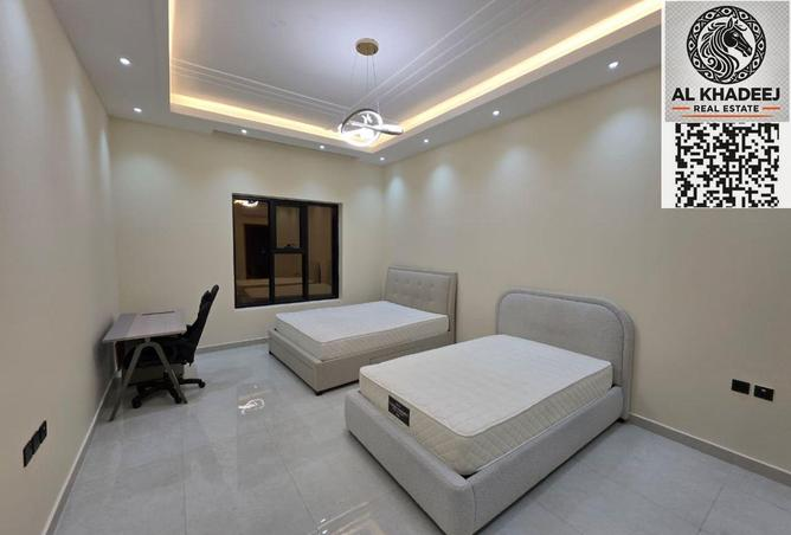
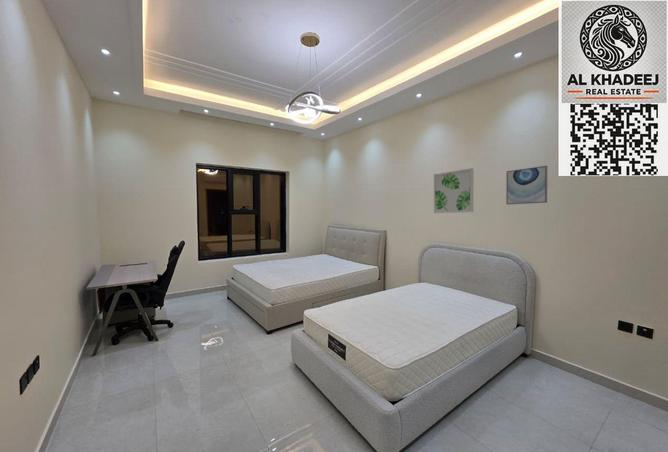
+ wall art [505,165,549,206]
+ wall art [433,167,474,214]
